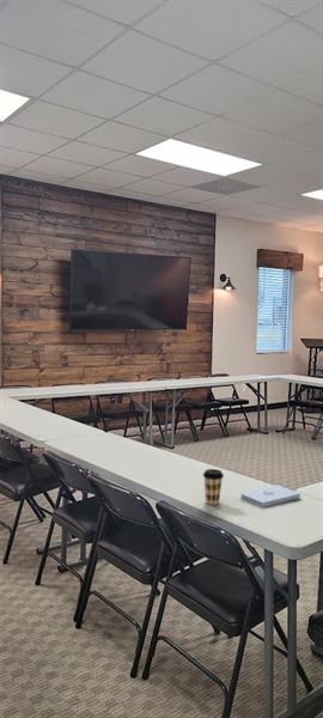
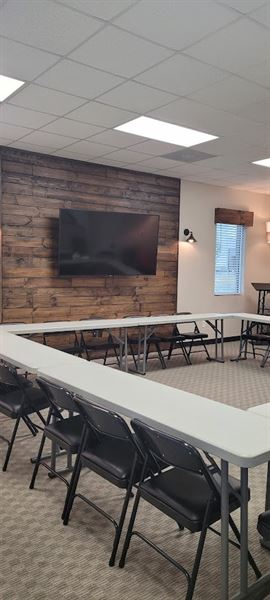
- coffee cup [202,468,225,506]
- notepad [239,483,301,507]
